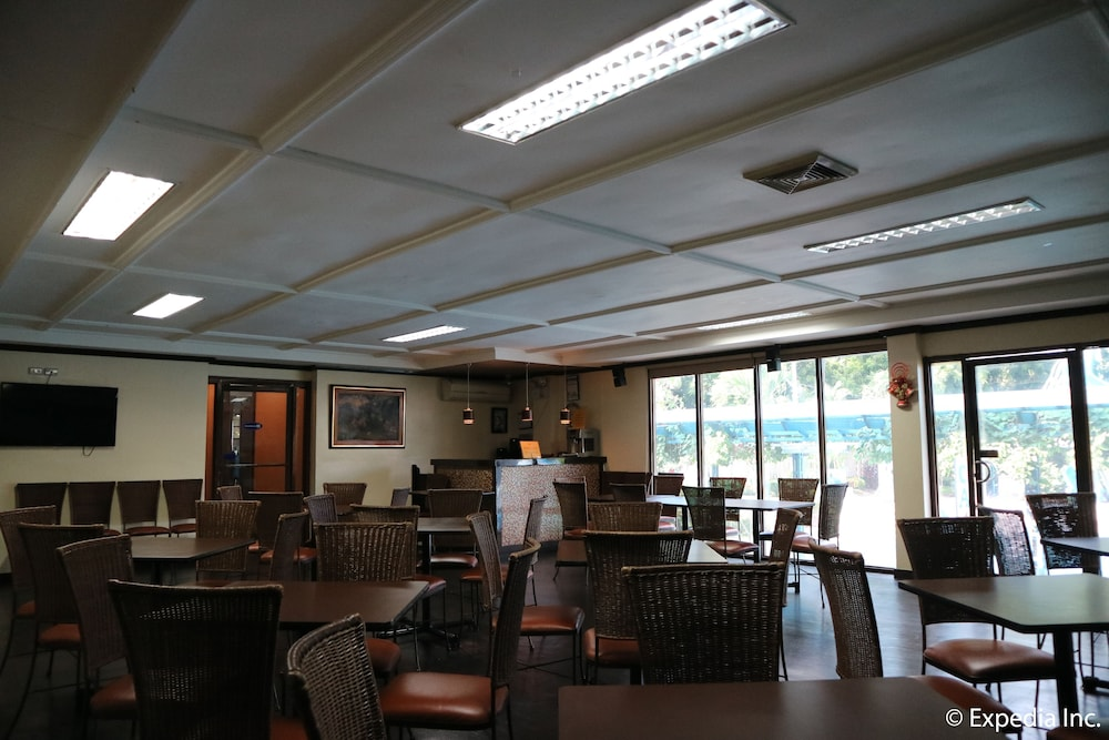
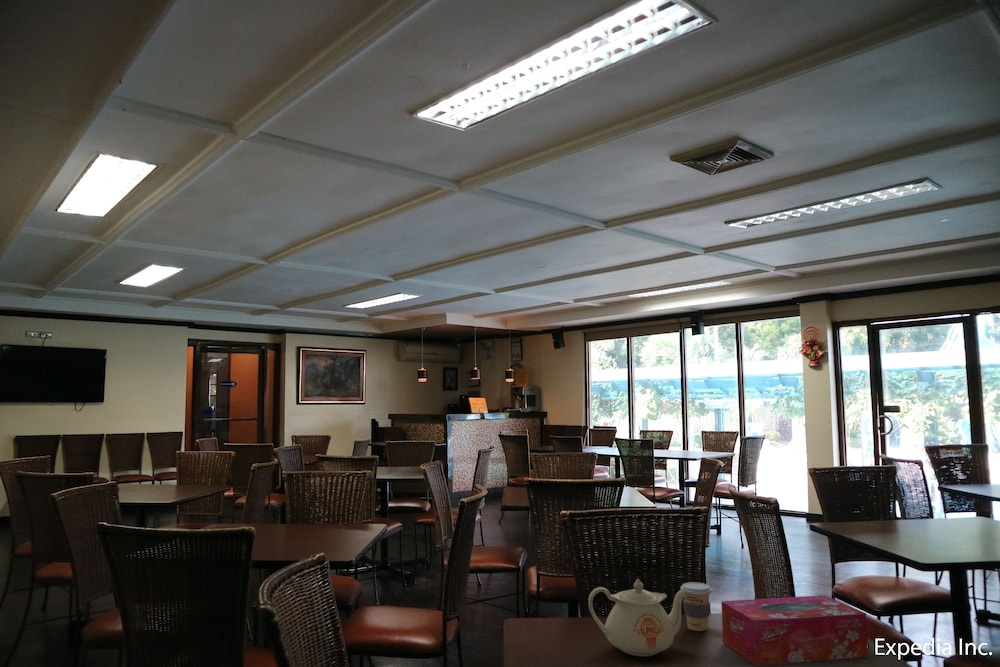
+ teapot [587,578,687,657]
+ tissue box [720,594,869,666]
+ coffee cup [680,581,713,632]
